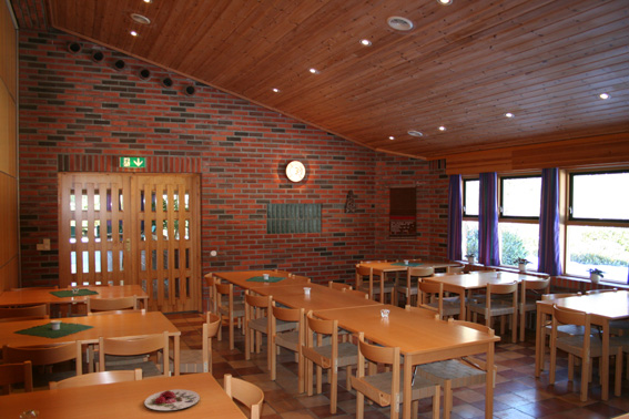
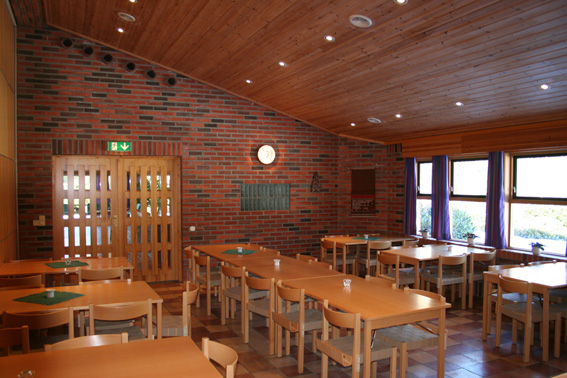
- plate [143,388,201,411]
